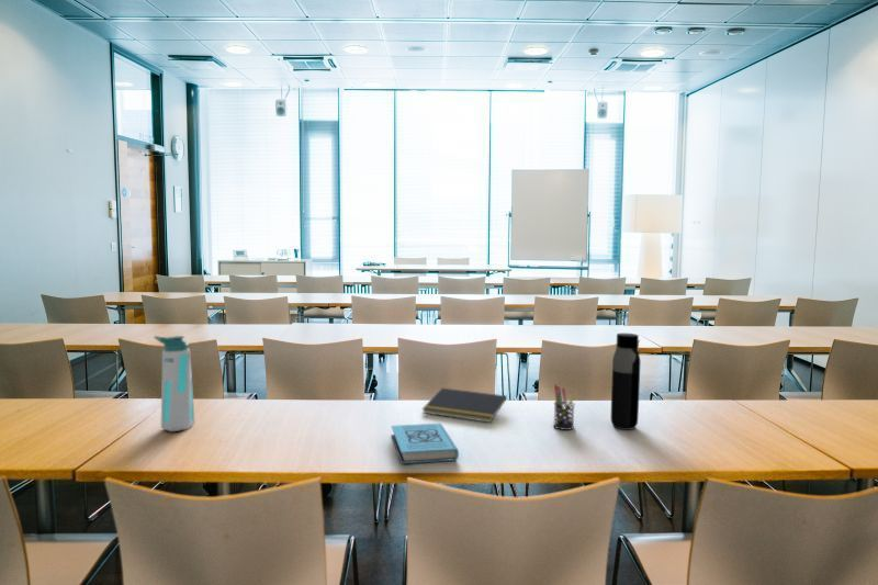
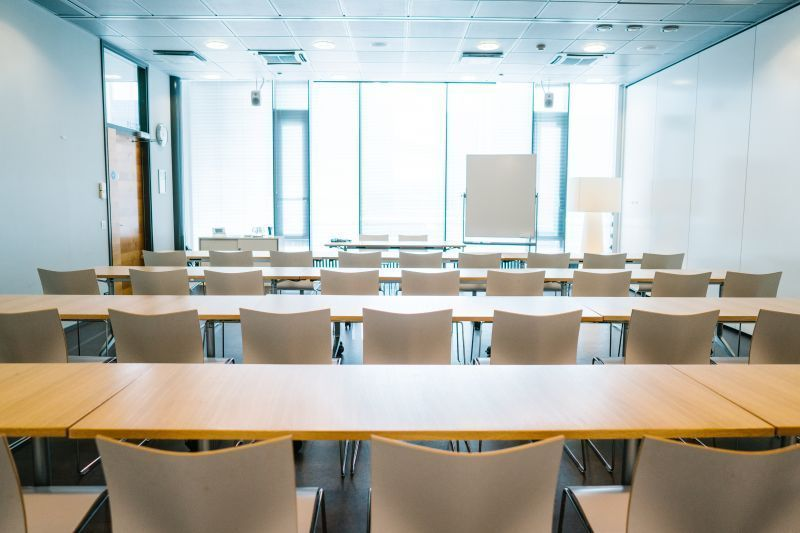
- notepad [421,387,508,424]
- water bottle [153,335,196,432]
- pen holder [552,383,578,431]
- book [391,423,460,464]
- water bottle [610,333,642,431]
